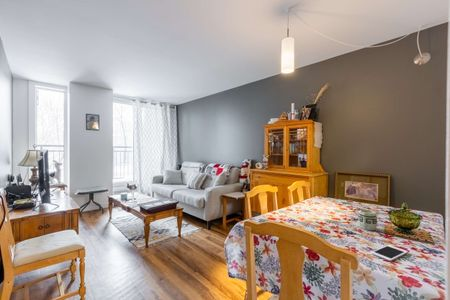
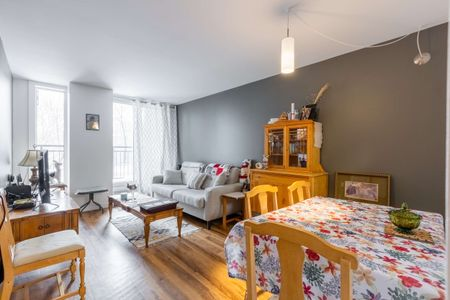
- cup [357,209,379,231]
- cell phone [370,244,409,262]
